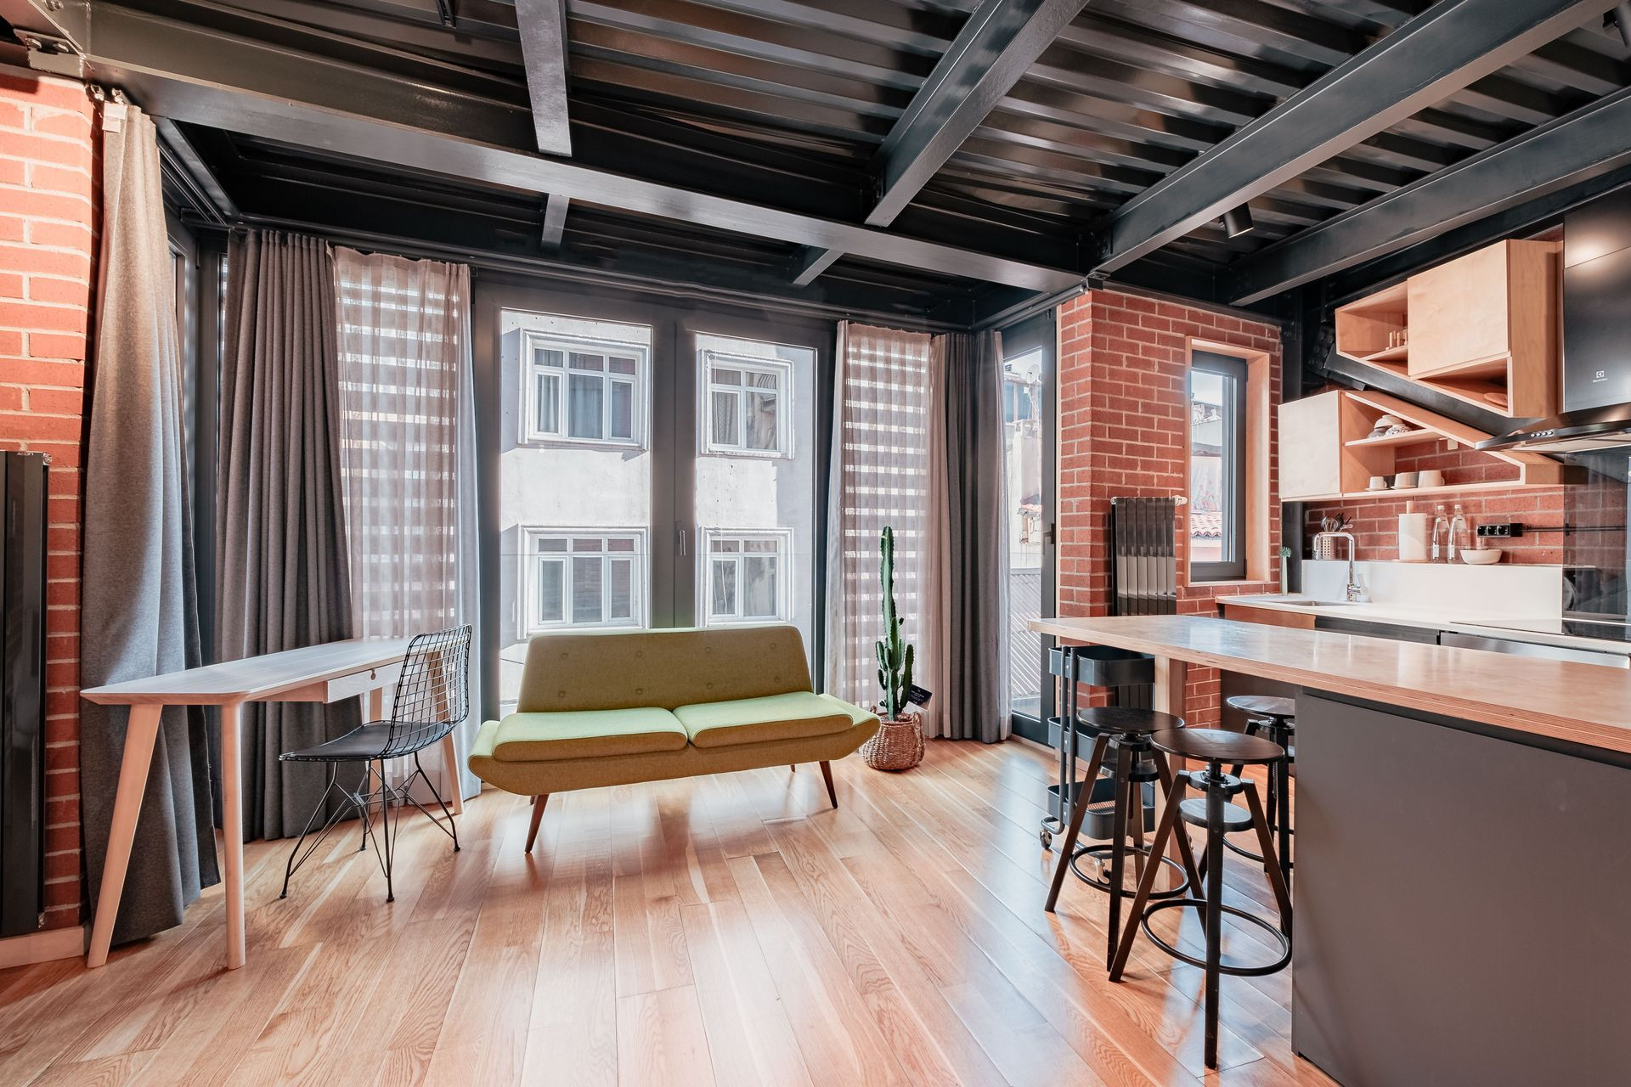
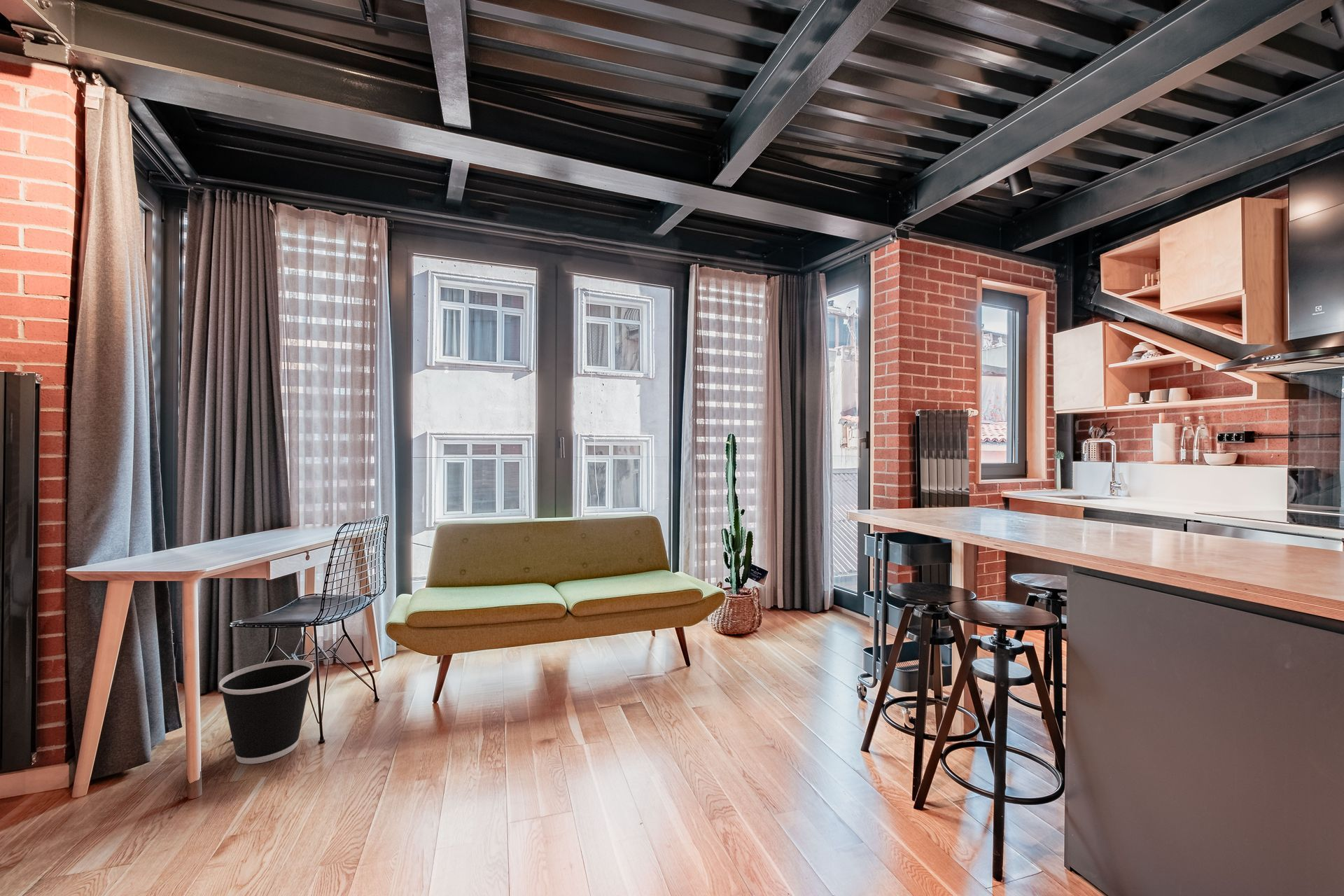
+ wastebasket [218,659,314,764]
